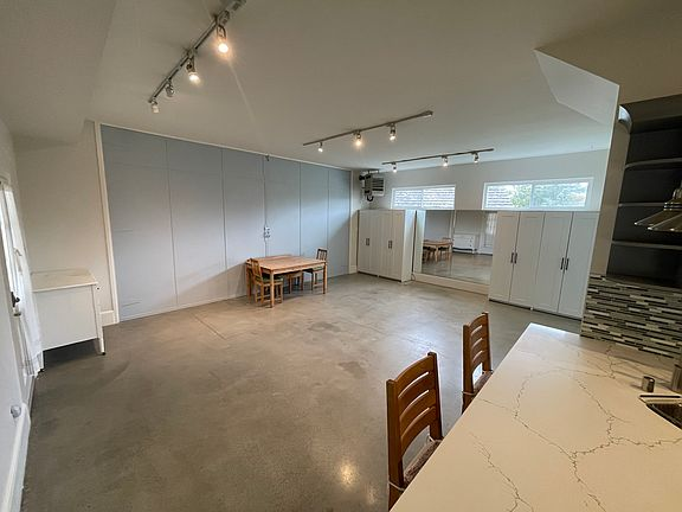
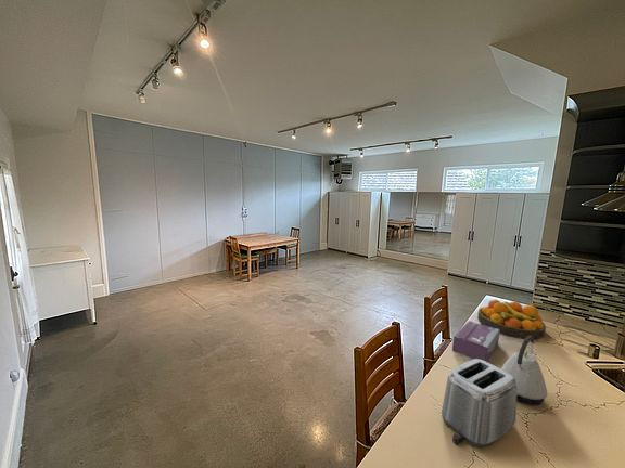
+ kettle [500,336,548,406]
+ tissue box [451,320,500,363]
+ toaster [441,359,518,448]
+ fruit bowl [476,299,547,340]
